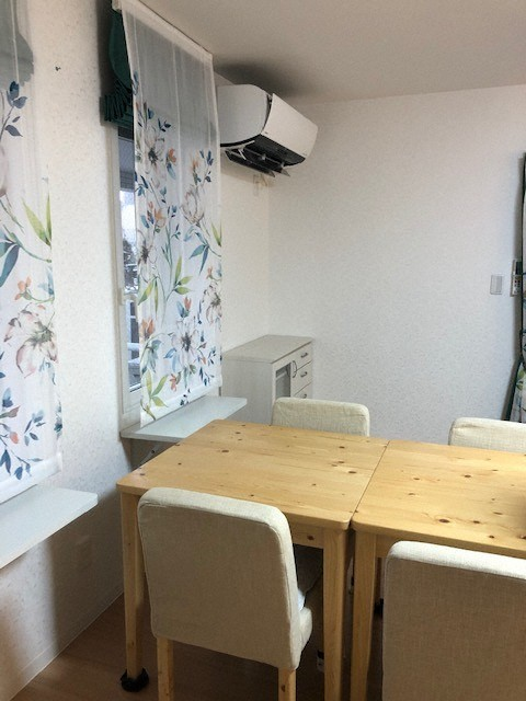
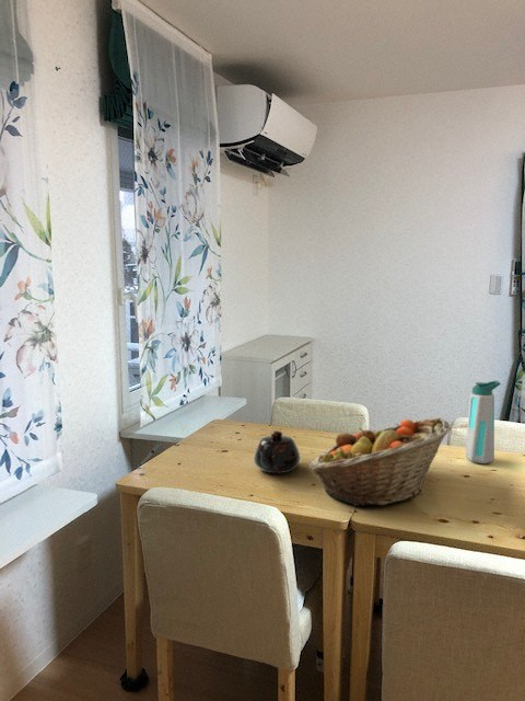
+ water bottle [465,380,502,464]
+ fruit basket [308,417,452,507]
+ teapot [253,429,302,474]
